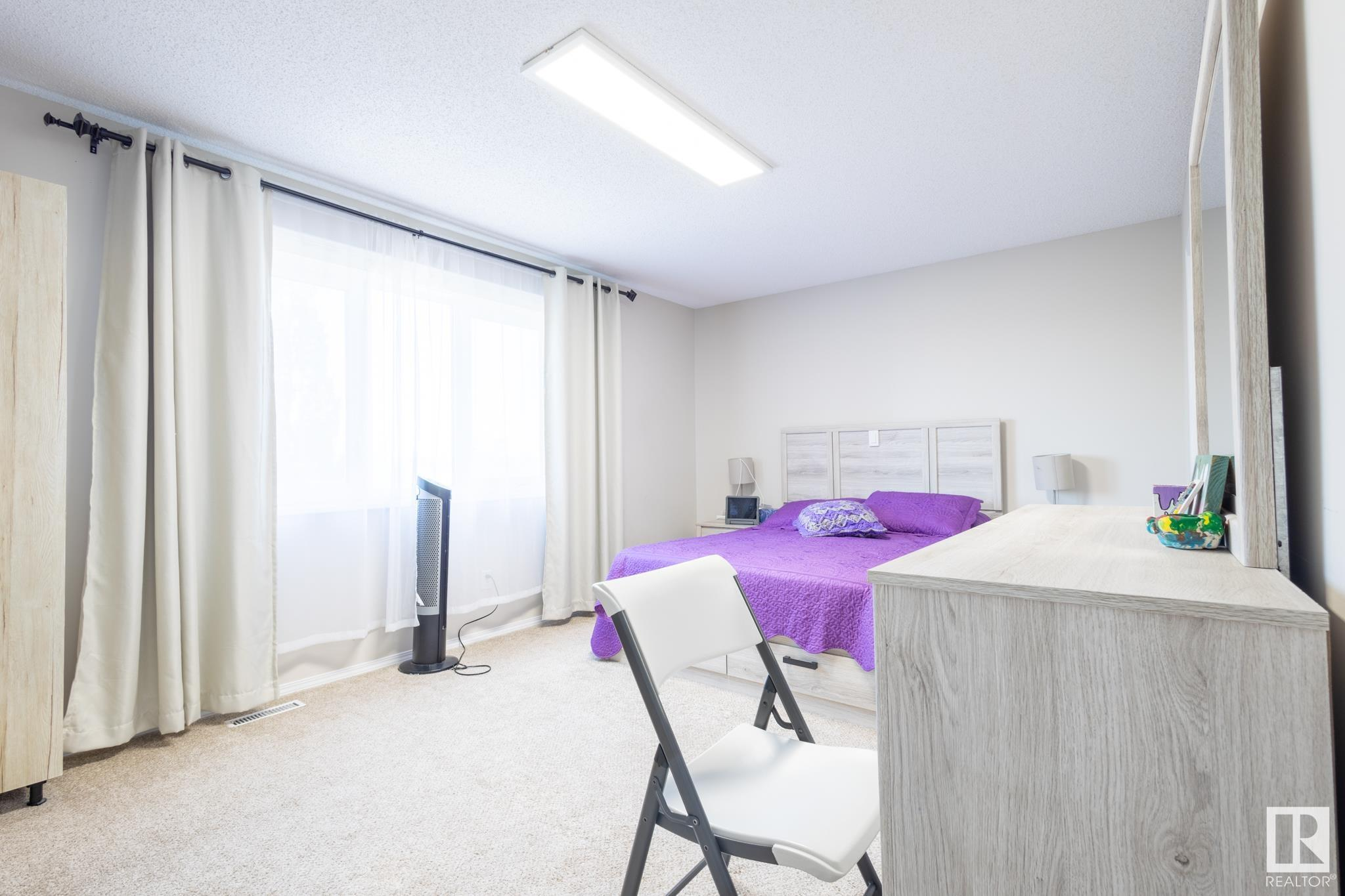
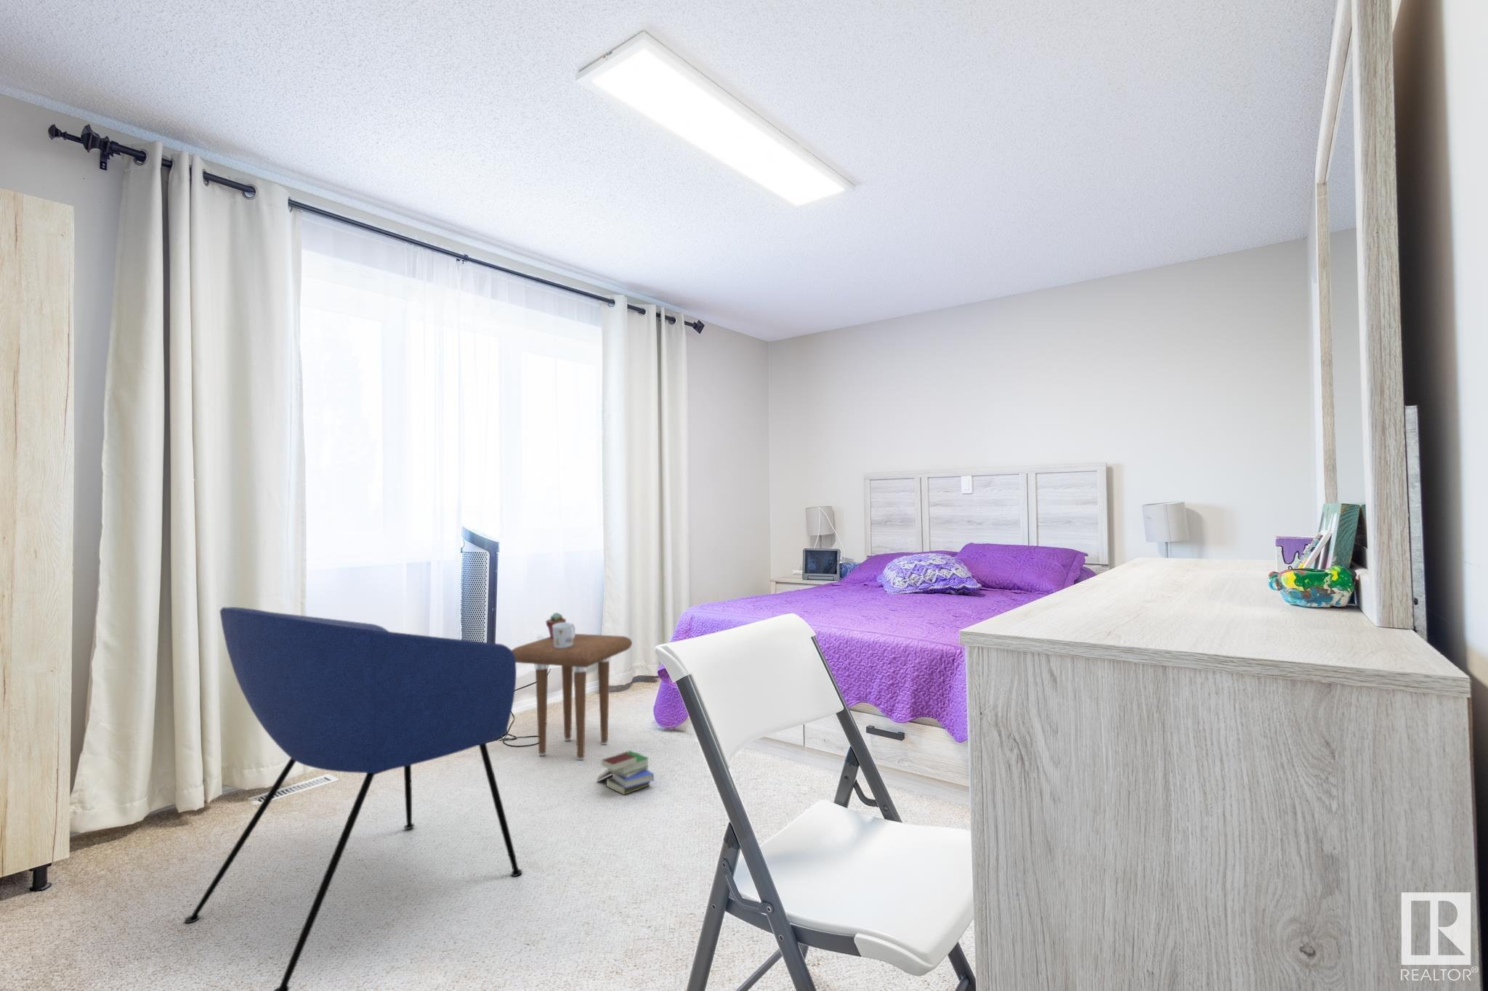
+ mug [553,622,576,648]
+ side table [511,633,633,761]
+ potted succulent [545,612,566,639]
+ armchair [184,606,523,991]
+ book [596,750,655,795]
